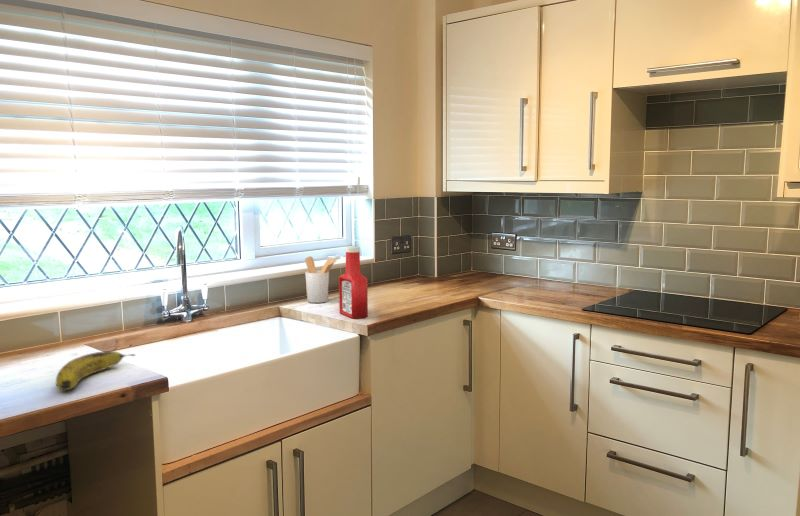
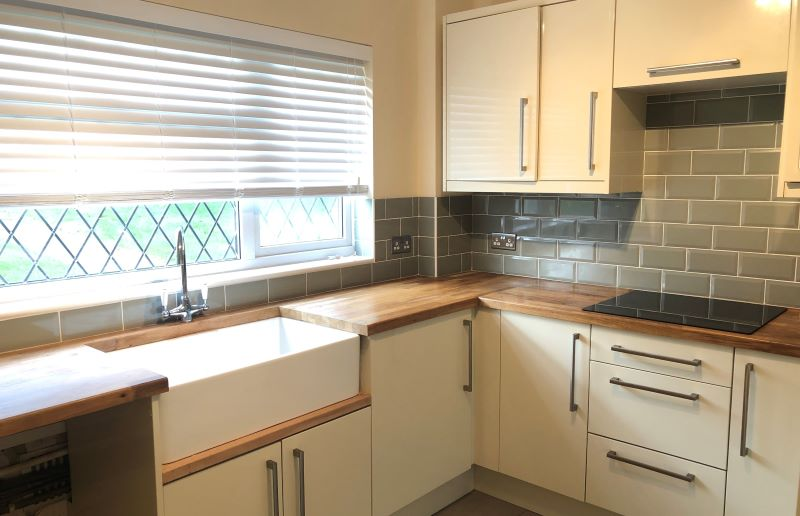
- soap bottle [338,246,369,320]
- fruit [55,350,136,391]
- utensil holder [304,255,338,304]
